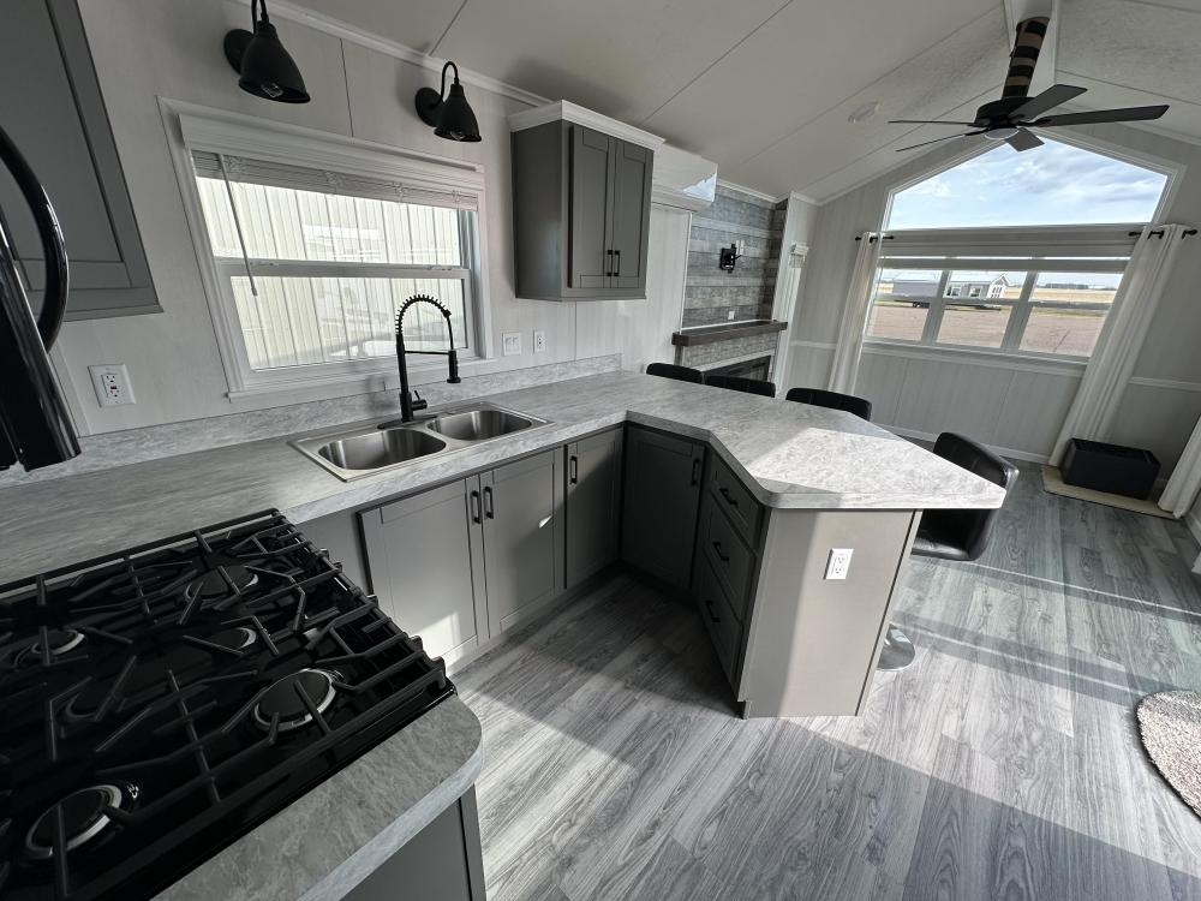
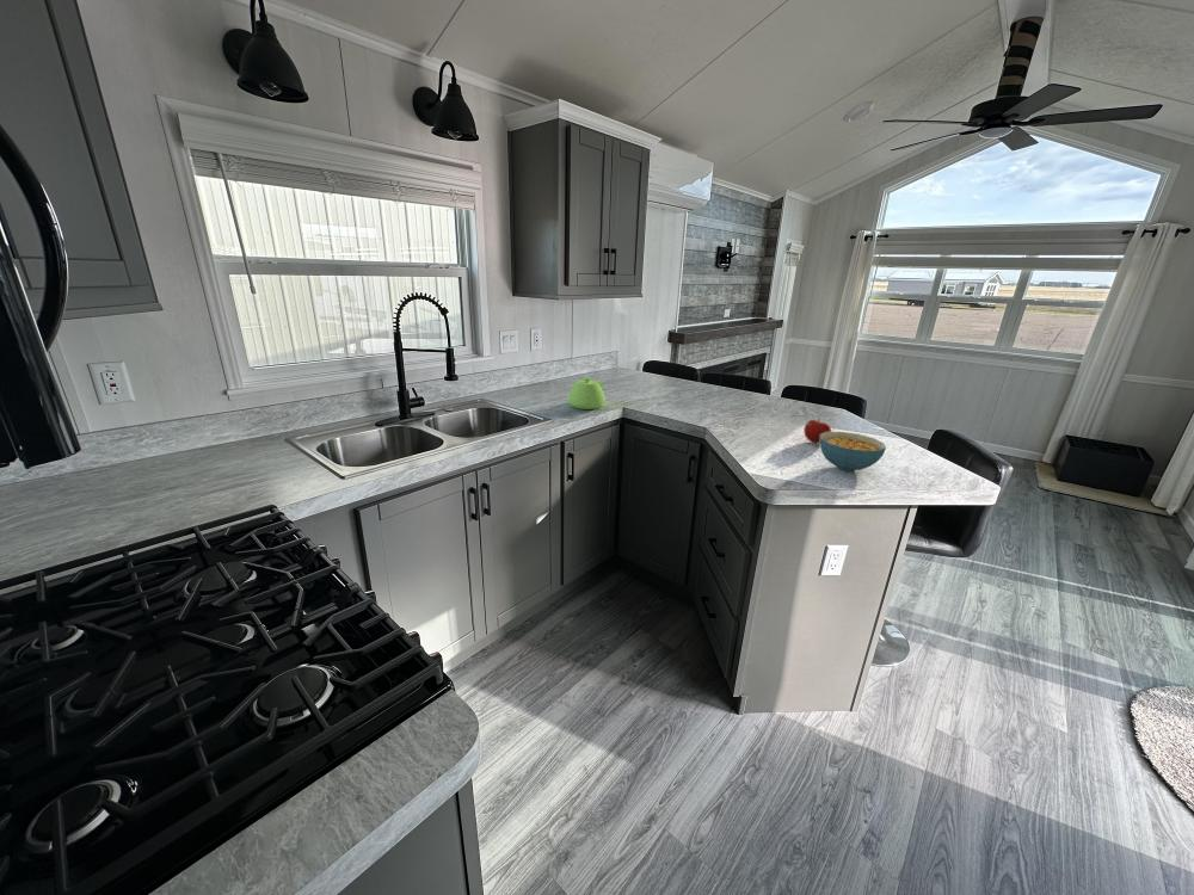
+ teapot [567,376,605,411]
+ fruit [802,416,832,445]
+ cereal bowl [819,431,887,473]
